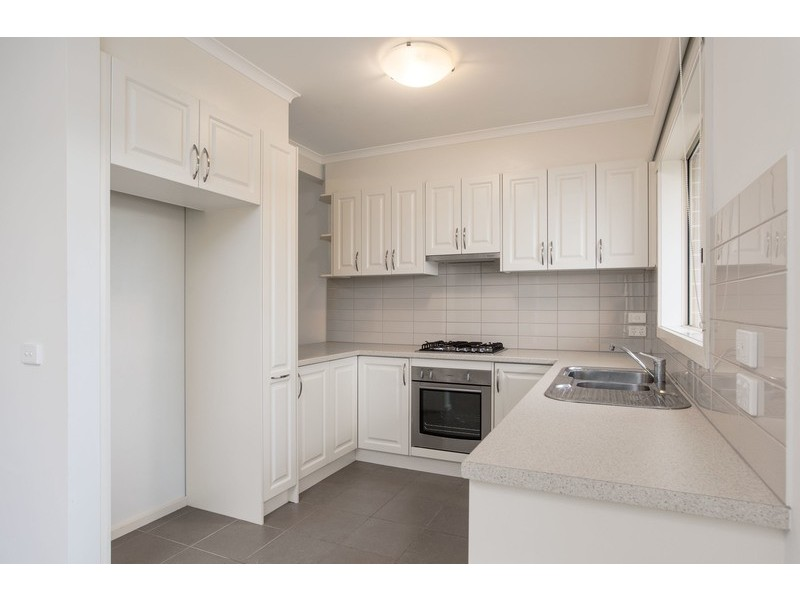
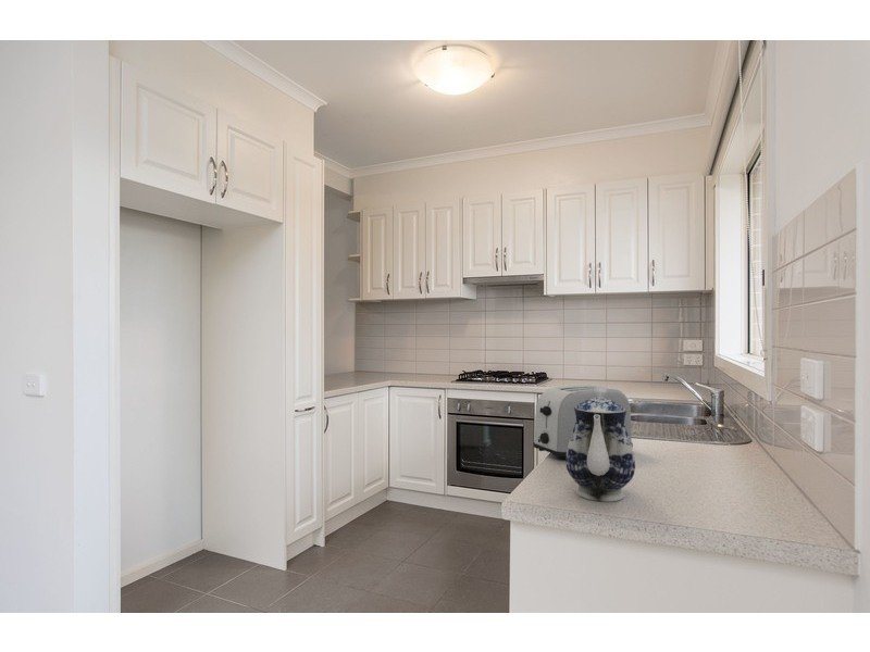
+ toaster [533,385,634,461]
+ teapot [564,384,636,503]
